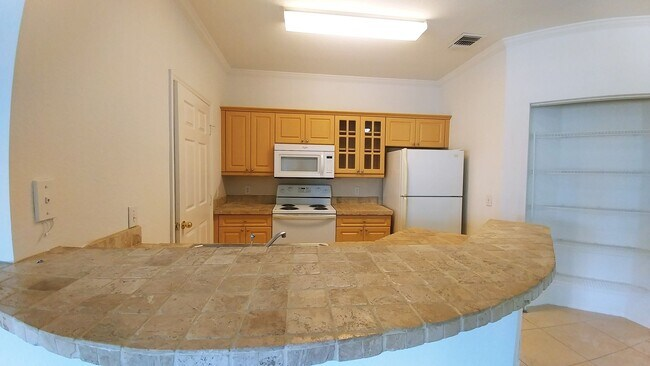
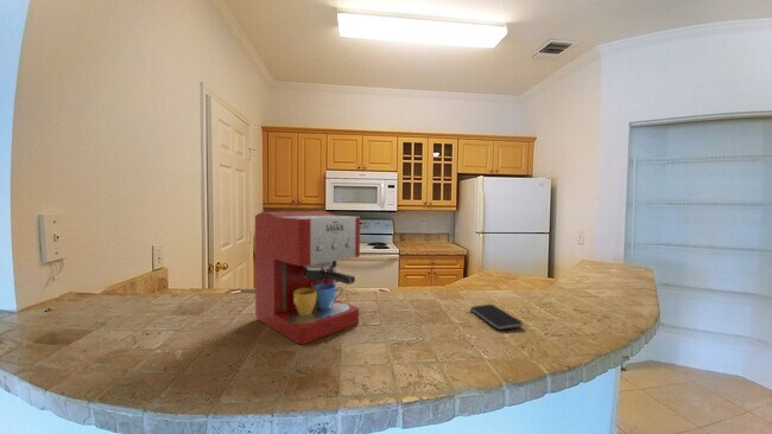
+ smartphone [469,304,525,331]
+ coffee maker [254,210,361,345]
